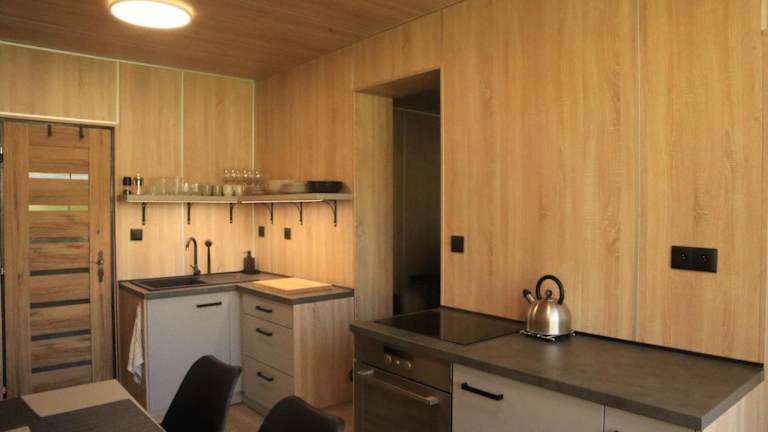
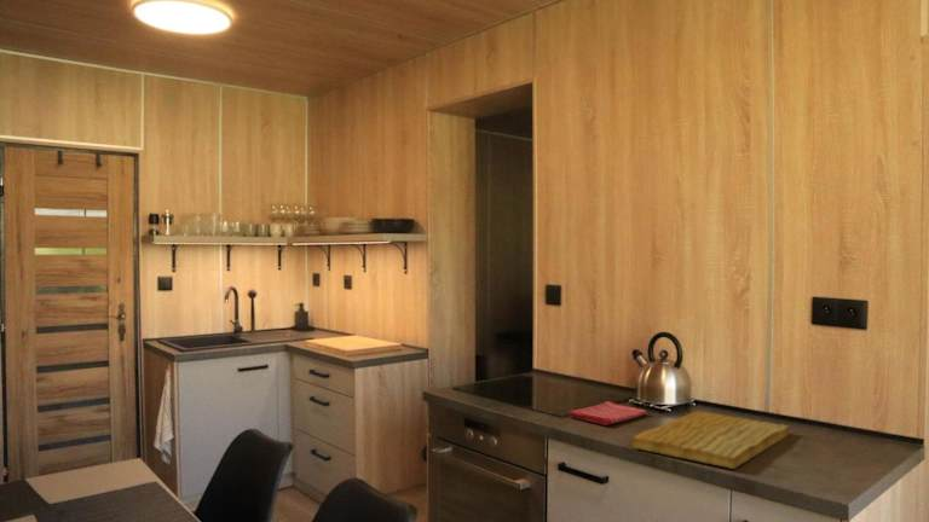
+ dish towel [567,400,648,427]
+ cutting board [631,410,790,470]
